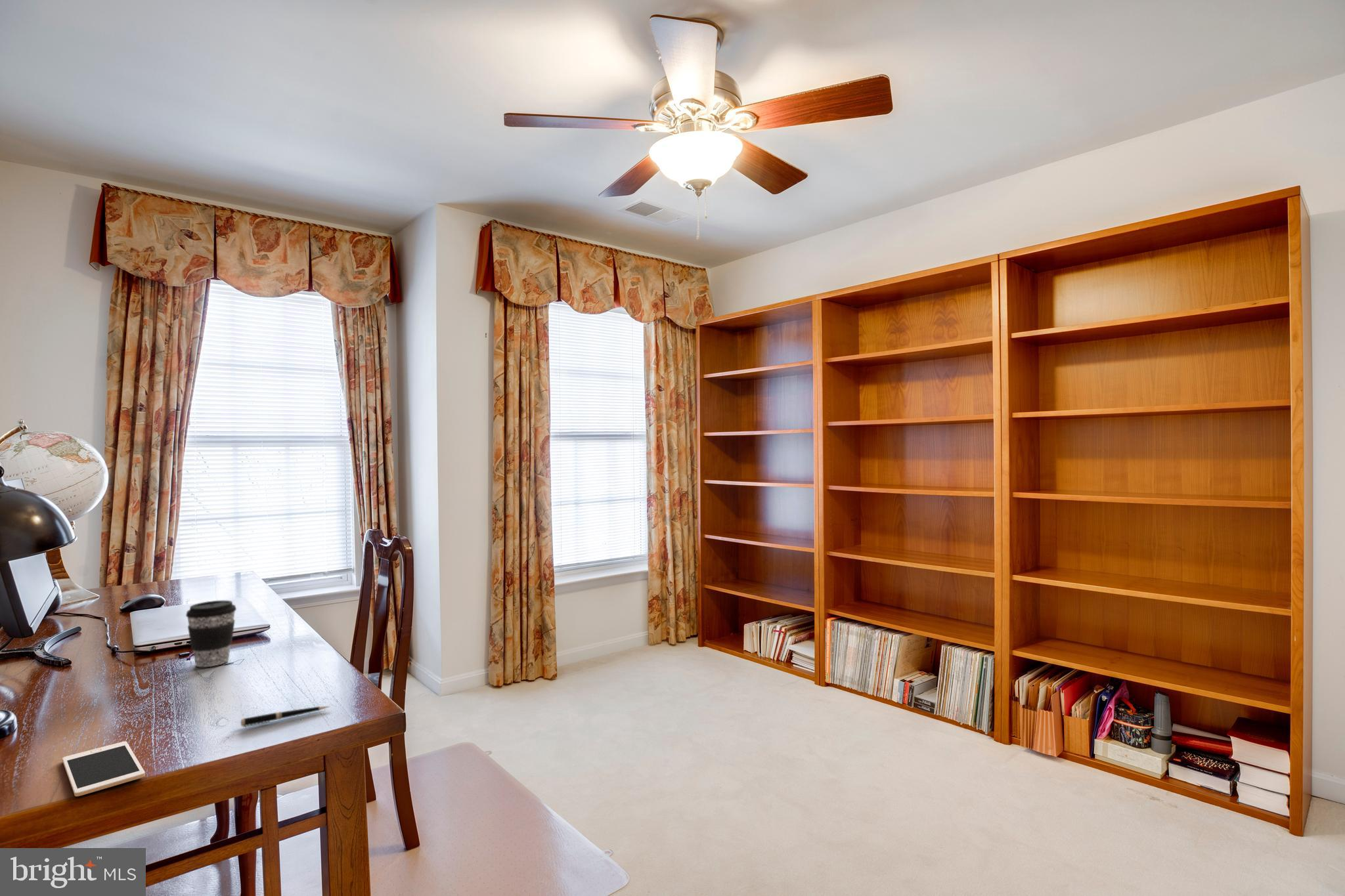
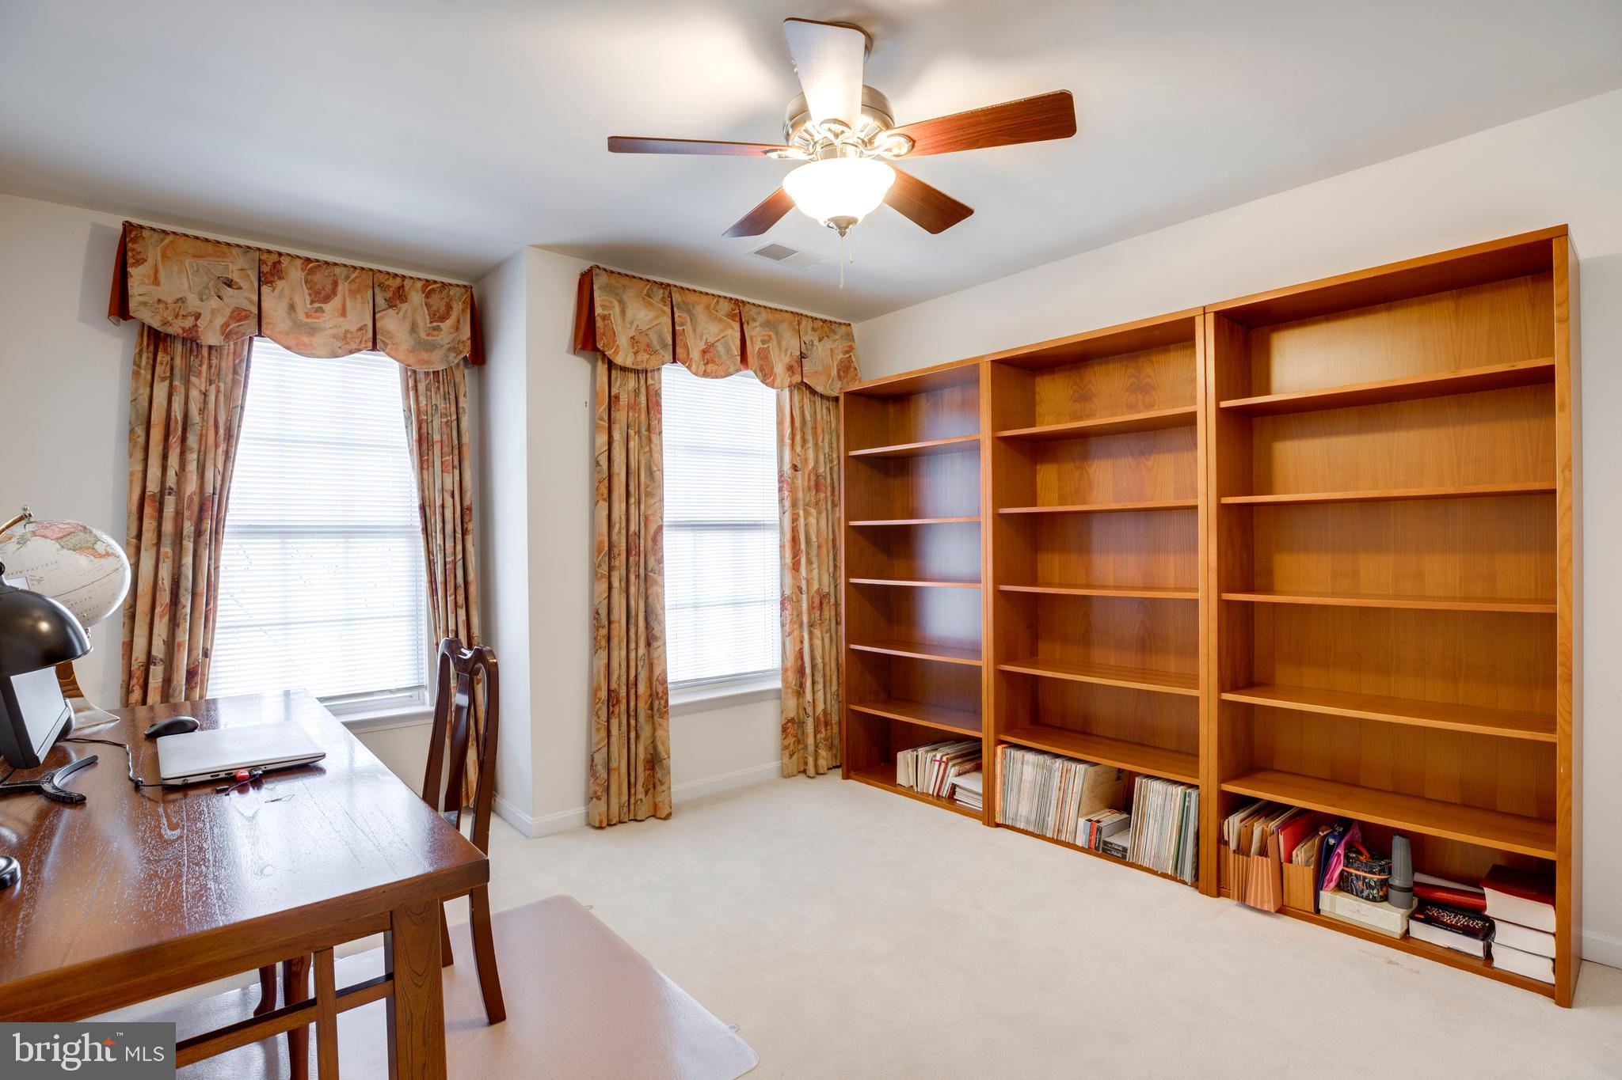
- coffee cup [185,600,237,668]
- cell phone [62,740,146,797]
- pen [240,706,330,728]
